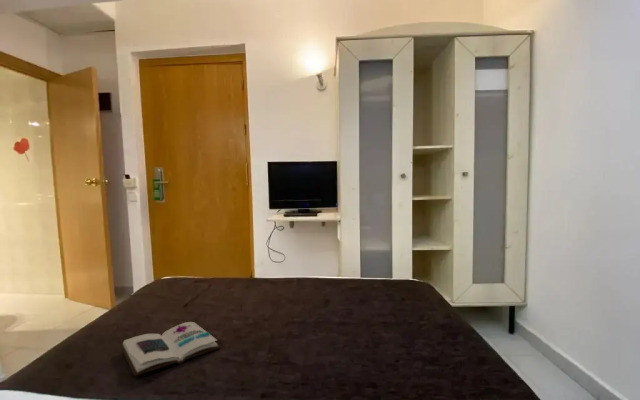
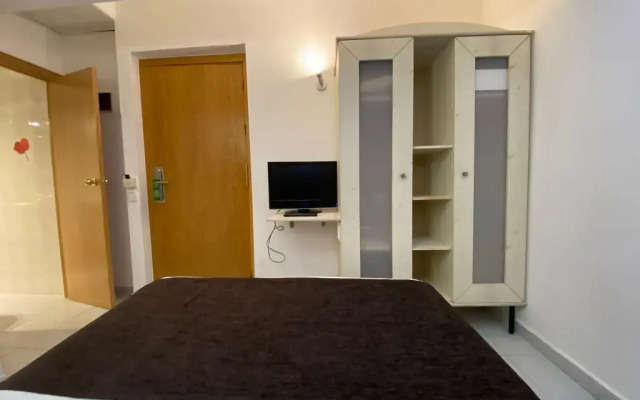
- book [119,321,221,377]
